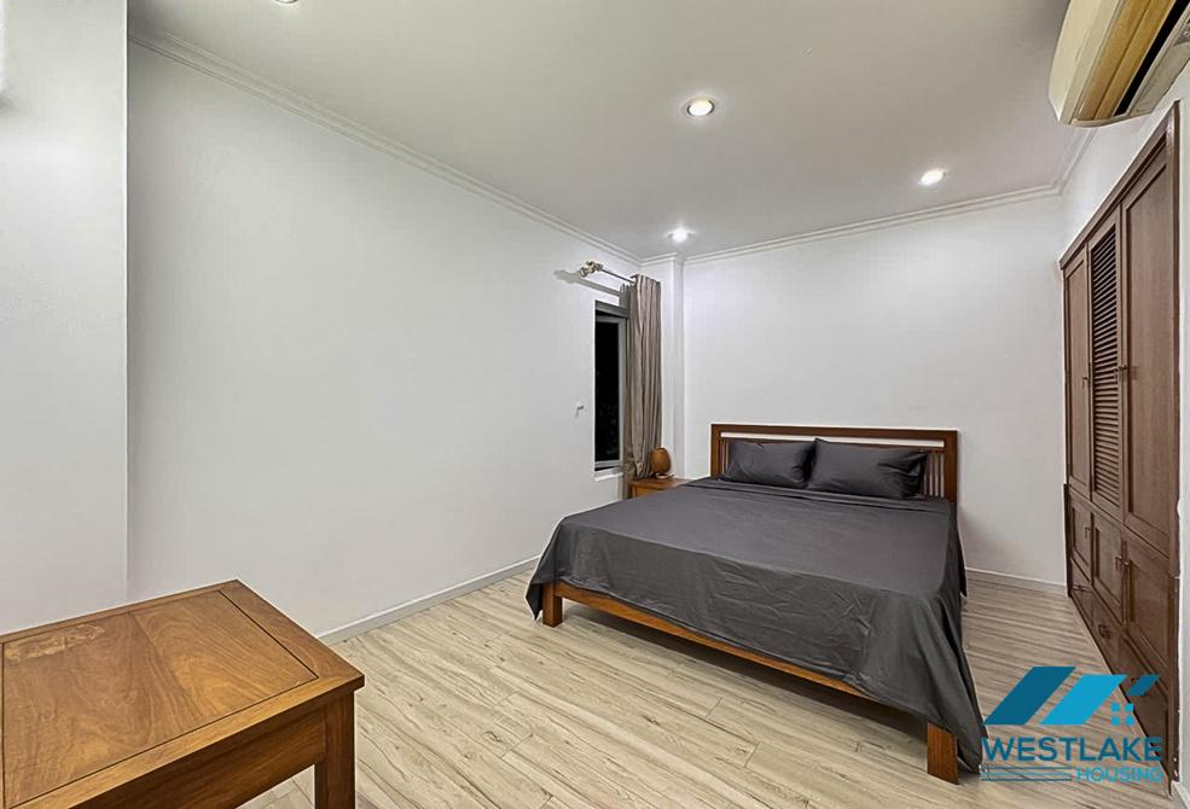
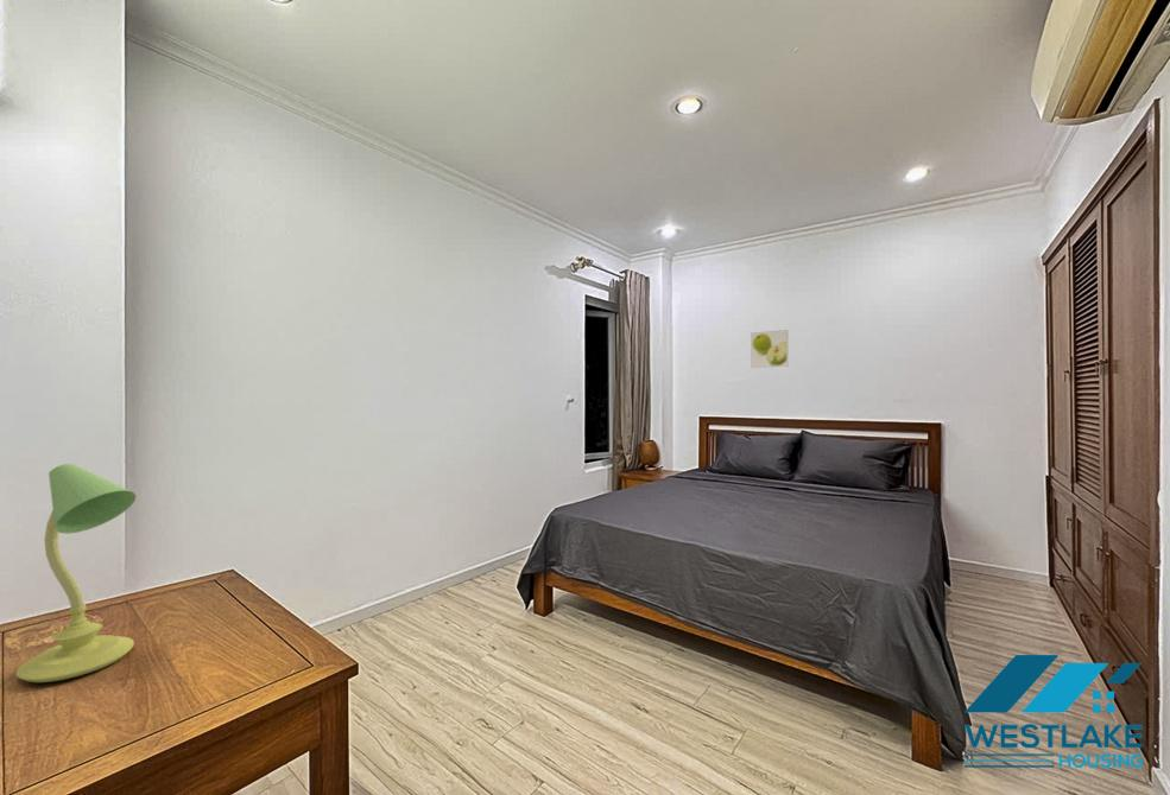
+ table lamp [15,463,137,683]
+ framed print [750,329,789,369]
